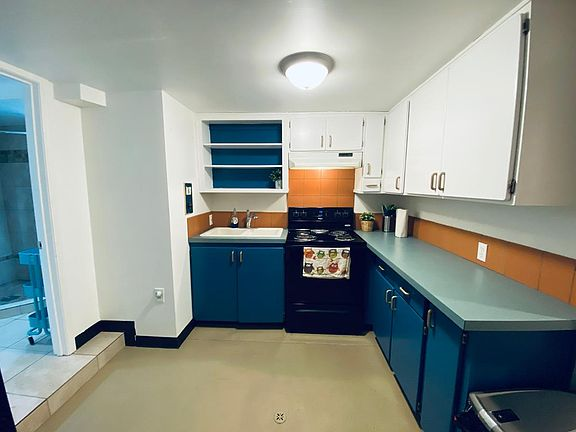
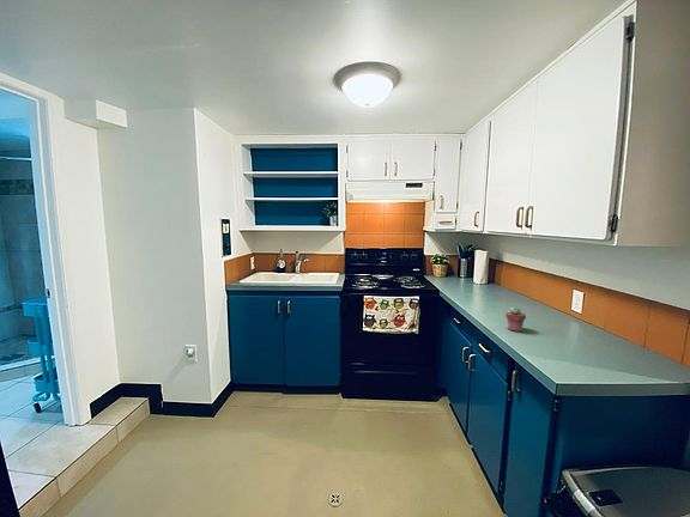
+ potted succulent [504,305,527,333]
